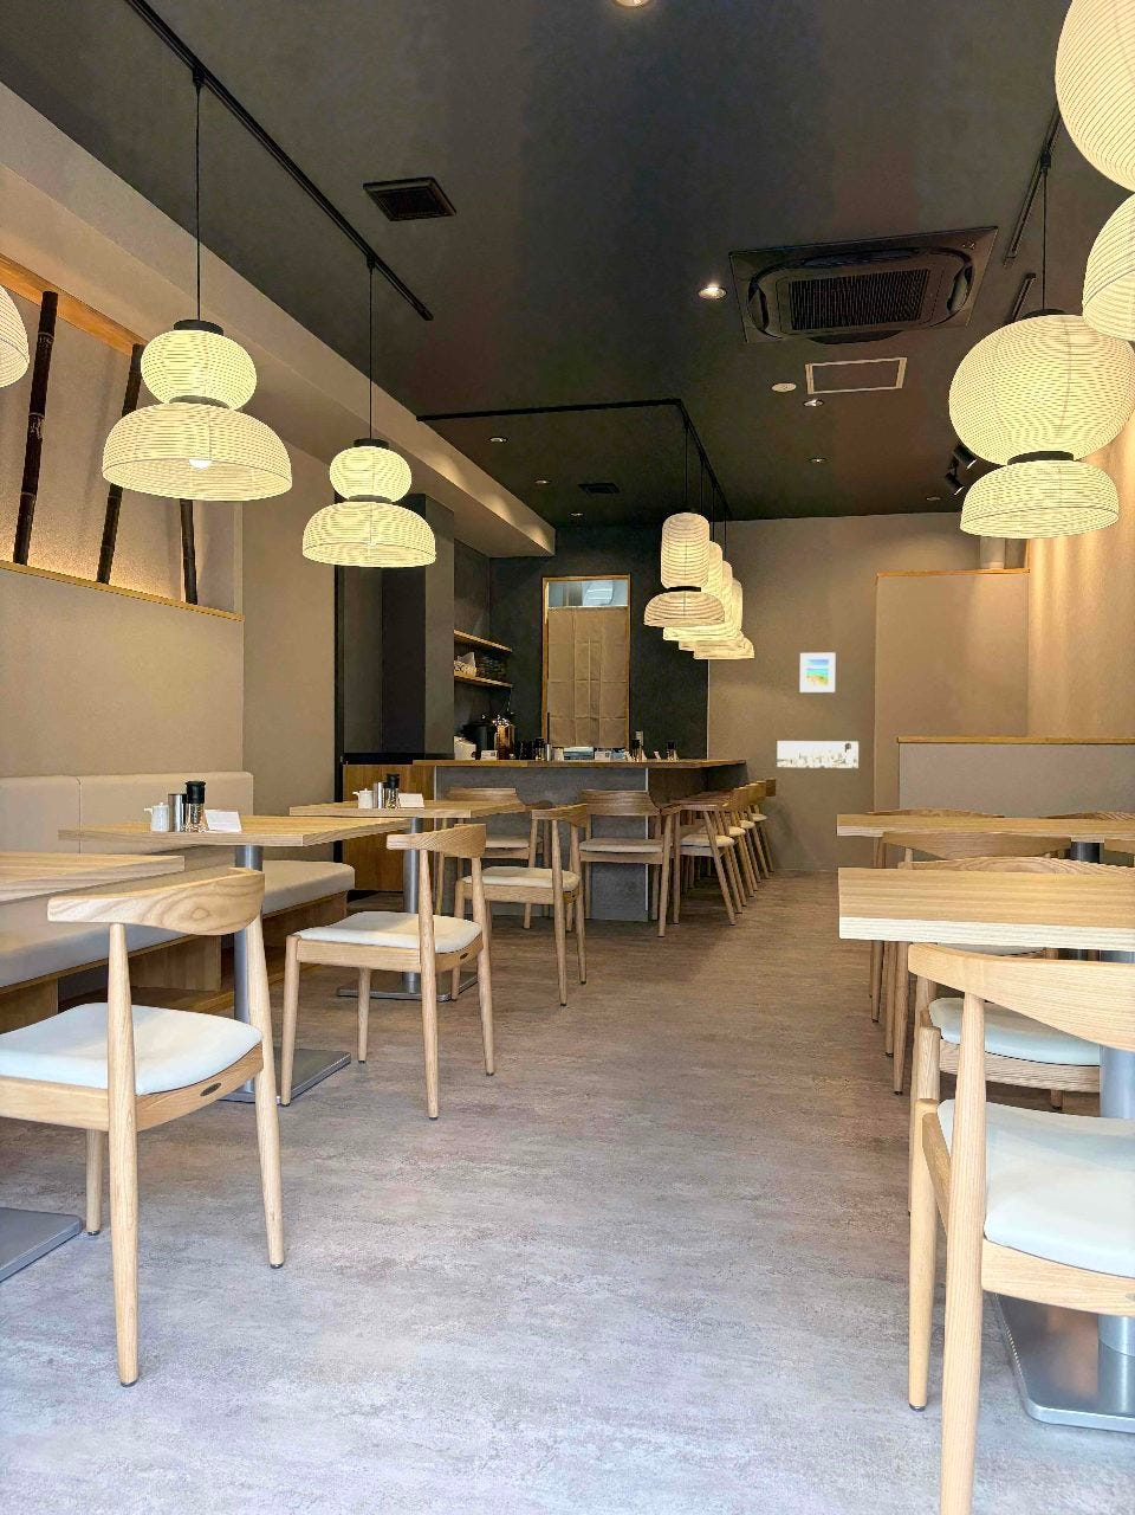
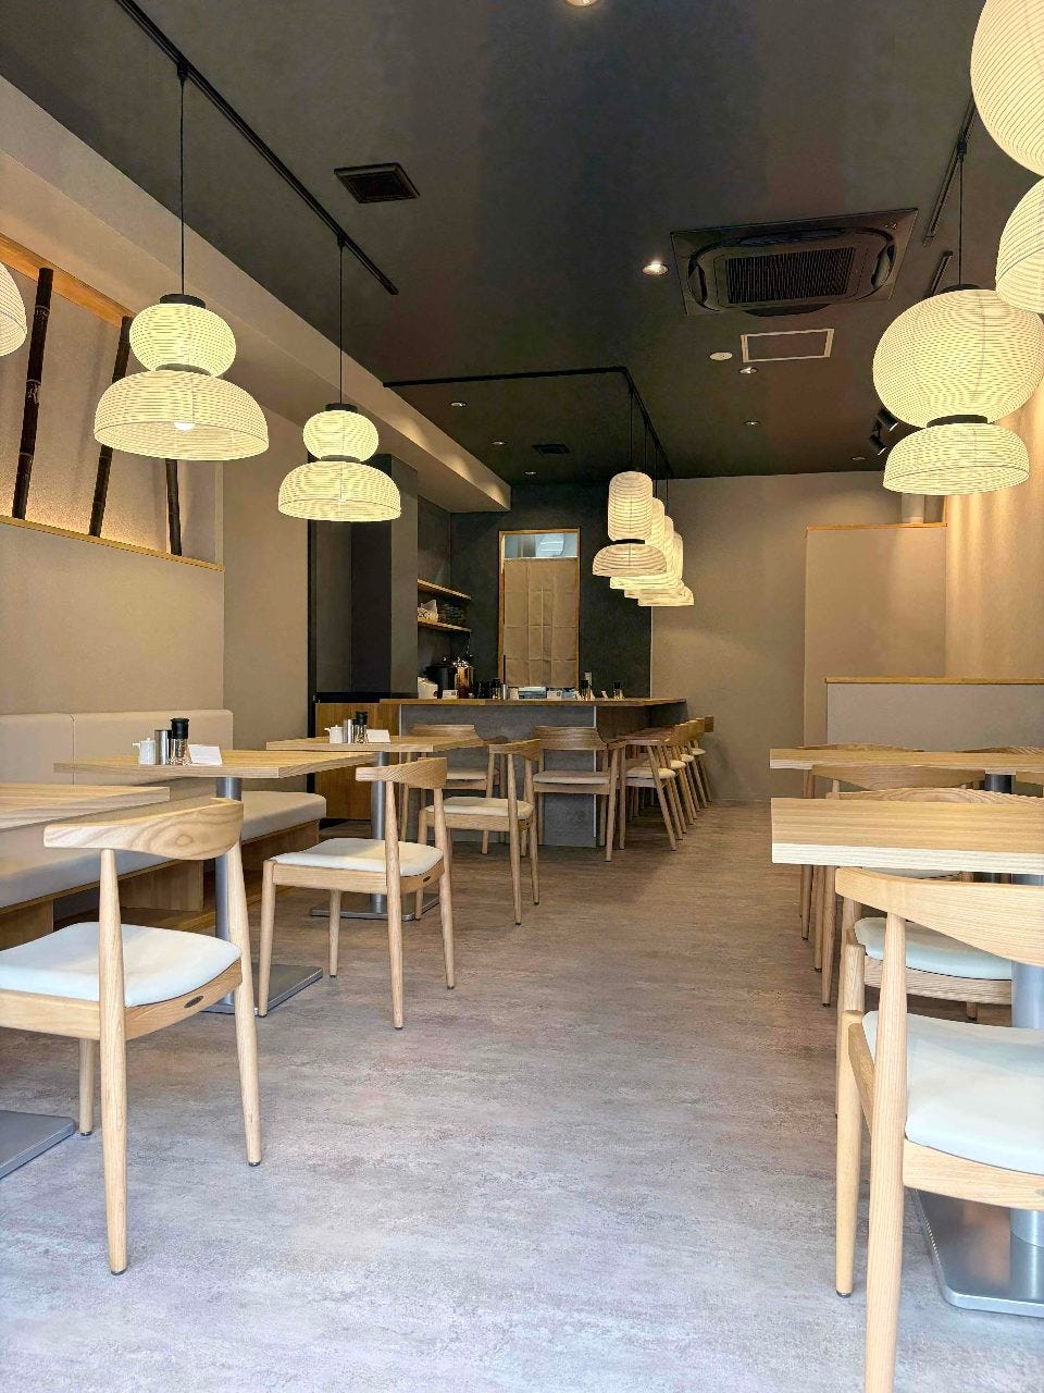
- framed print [799,651,836,693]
- wall art [776,740,860,769]
